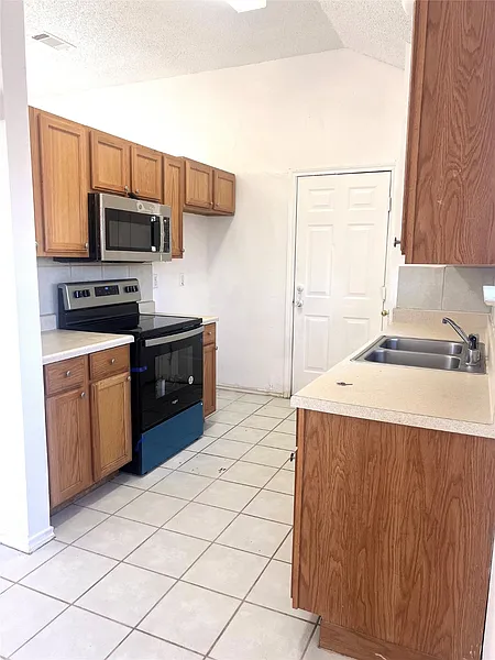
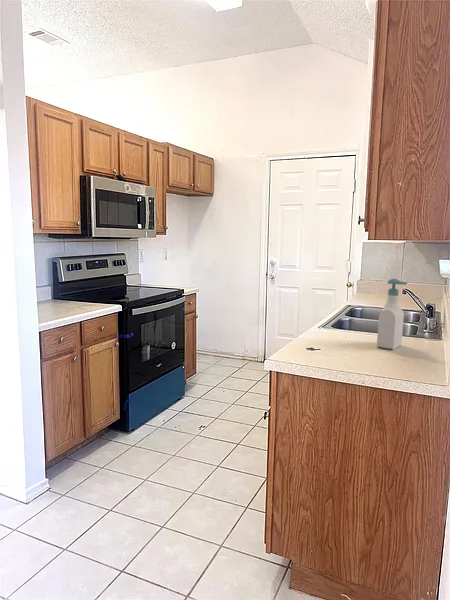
+ soap bottle [376,278,408,351]
